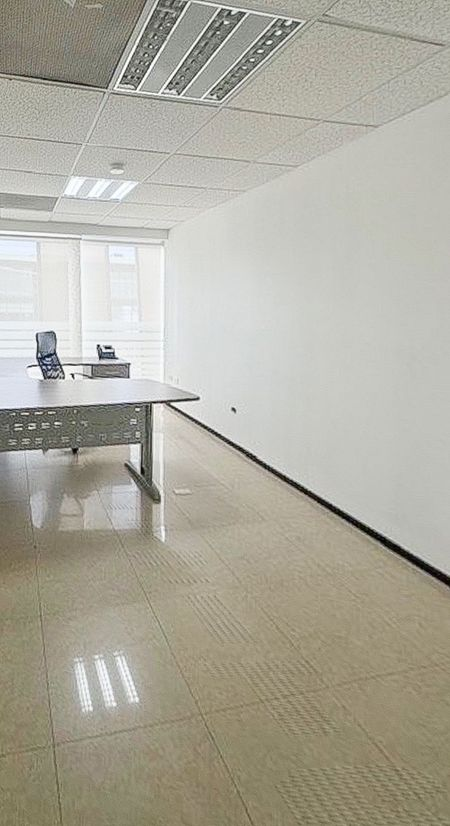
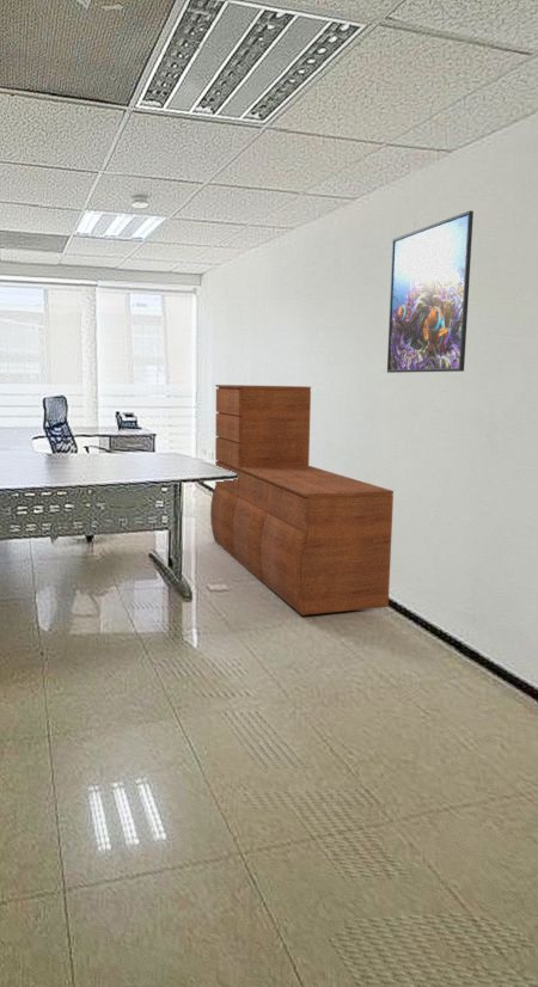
+ storage cabinet [209,384,395,617]
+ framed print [386,209,475,374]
